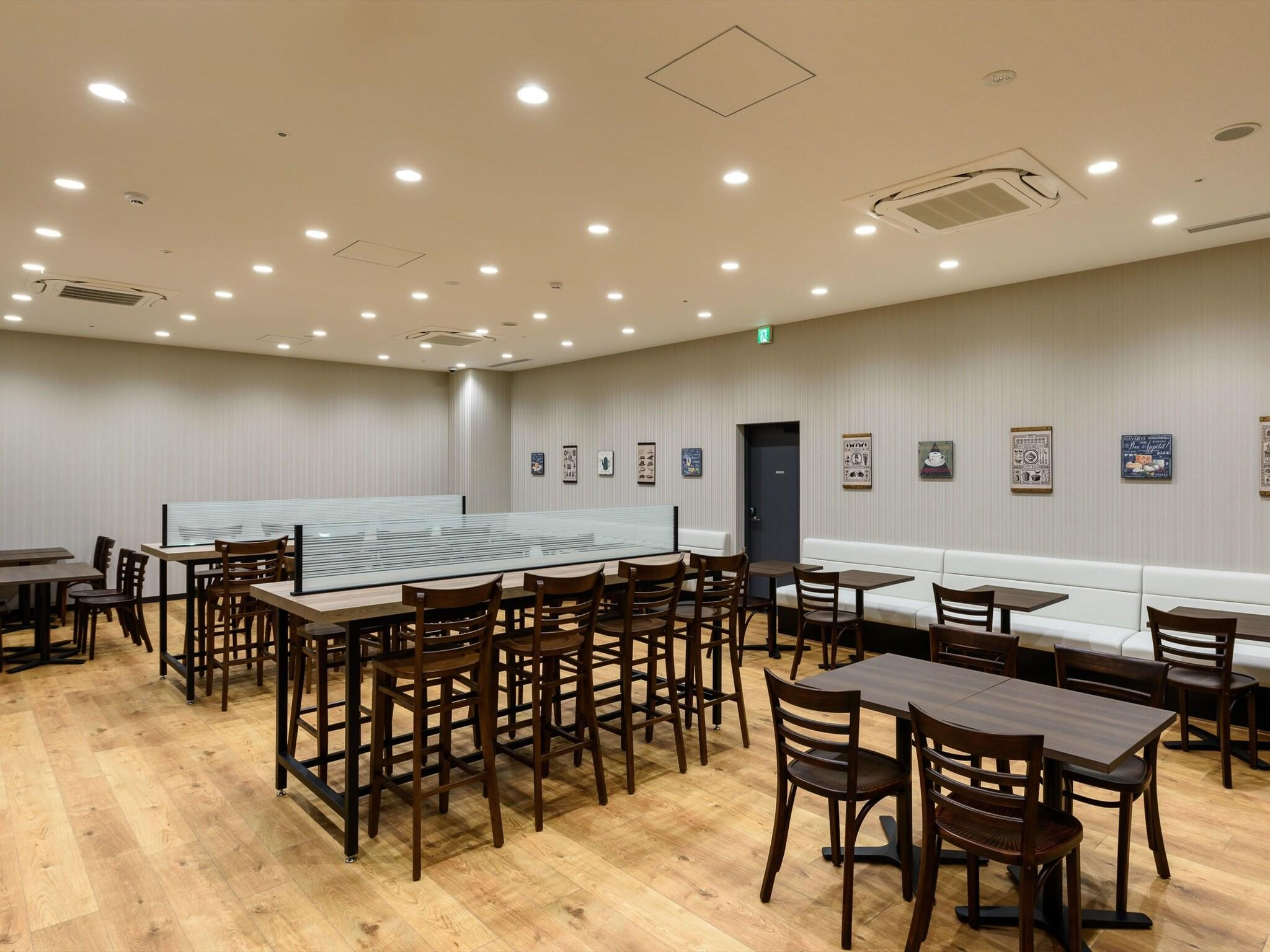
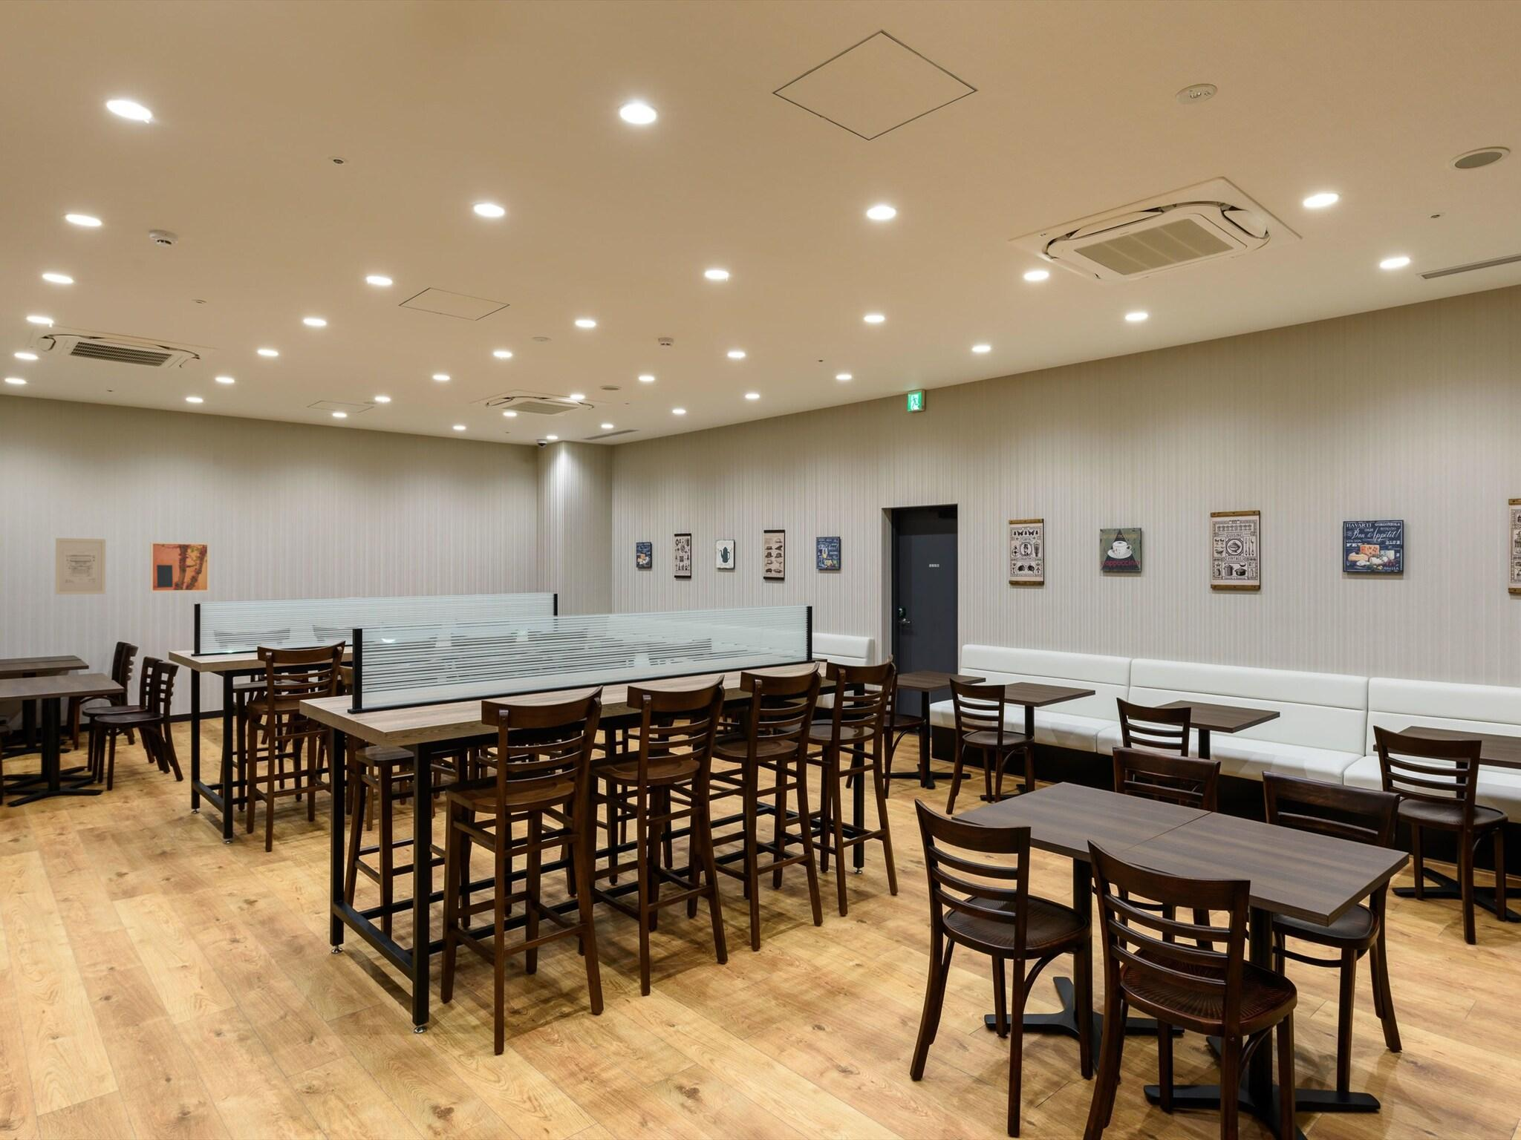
+ wall art [55,538,107,595]
+ wall art [150,541,210,594]
